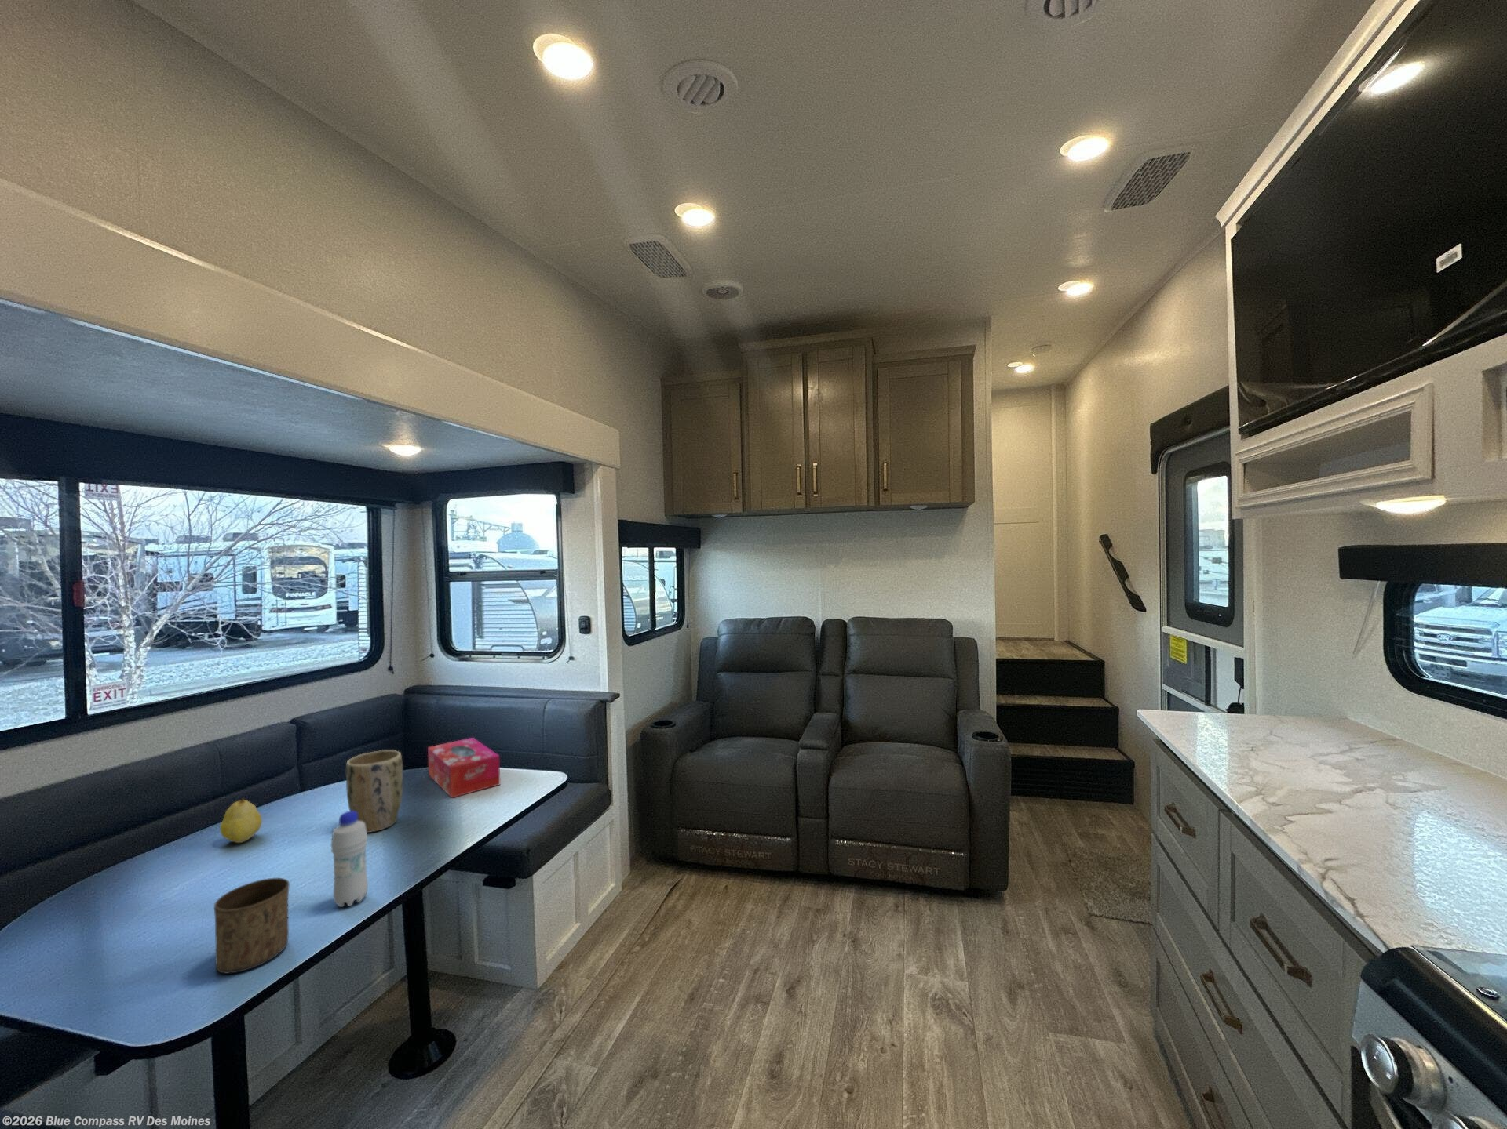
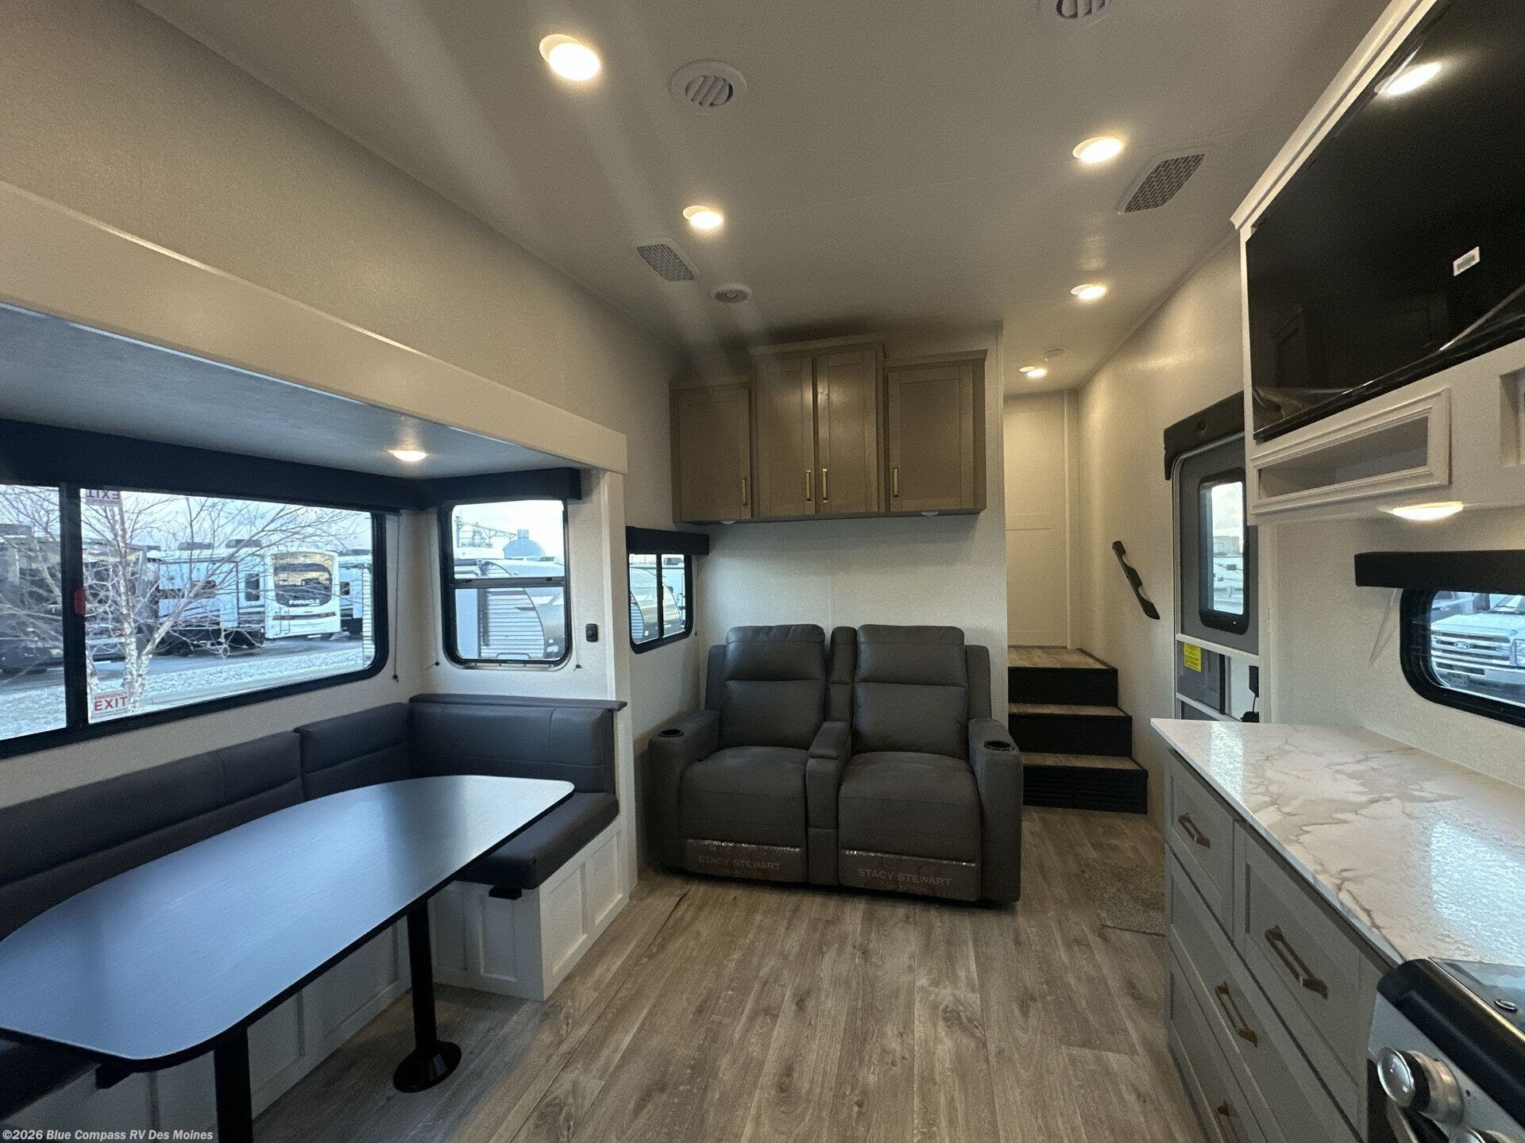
- tissue box [427,736,501,799]
- plant pot [345,750,403,834]
- bottle [330,811,369,908]
- fruit [220,797,263,843]
- cup [214,878,291,975]
